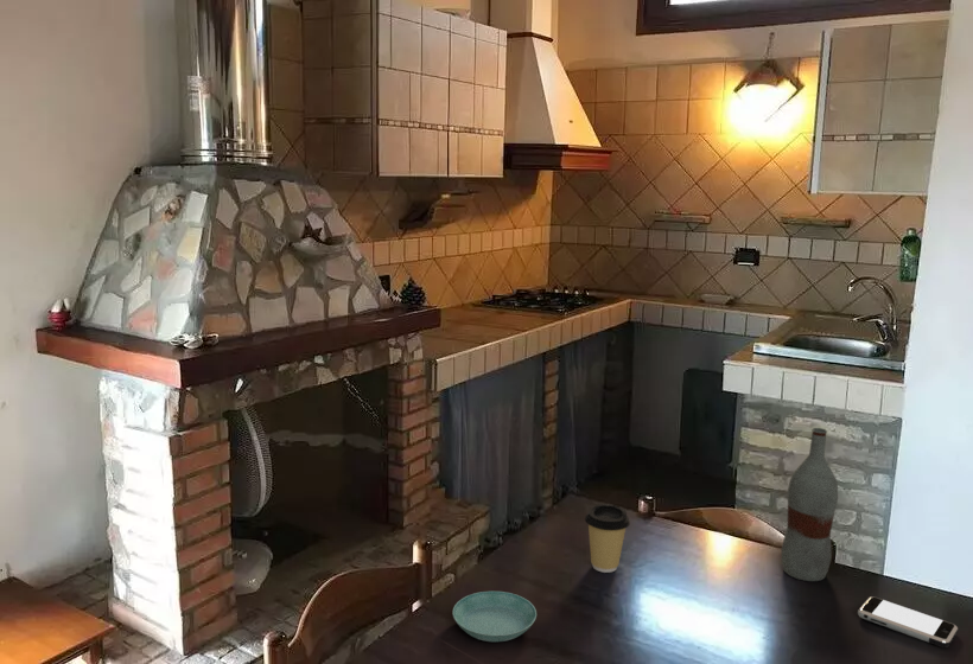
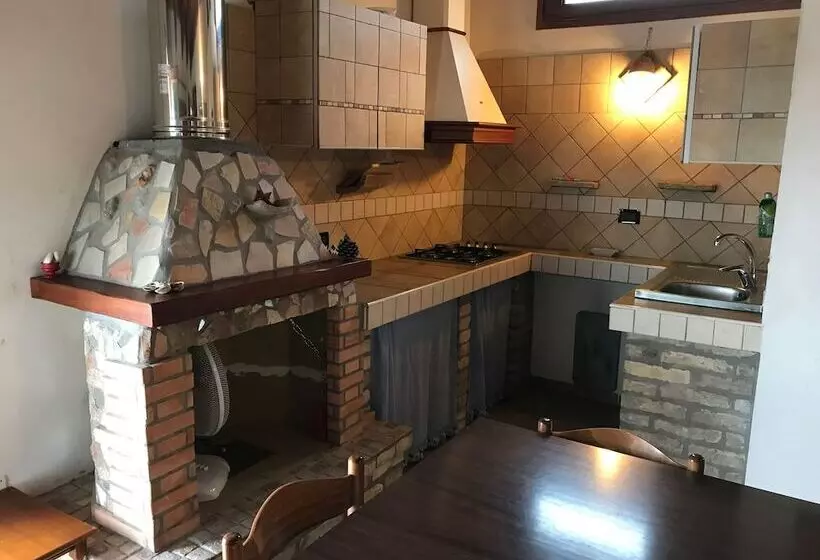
- smartphone [857,595,959,649]
- saucer [451,590,538,643]
- coffee cup [584,503,631,574]
- bottle [781,427,839,582]
